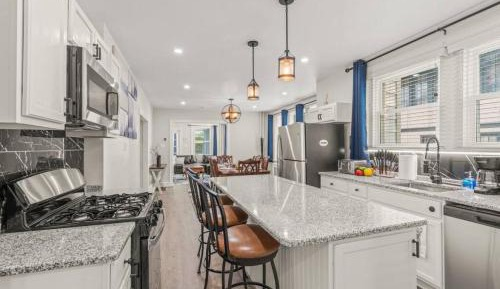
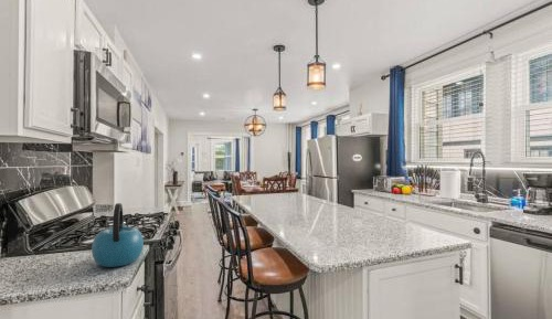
+ kettle [91,202,145,268]
